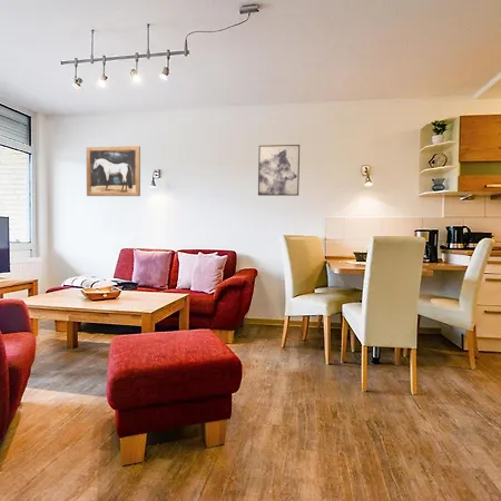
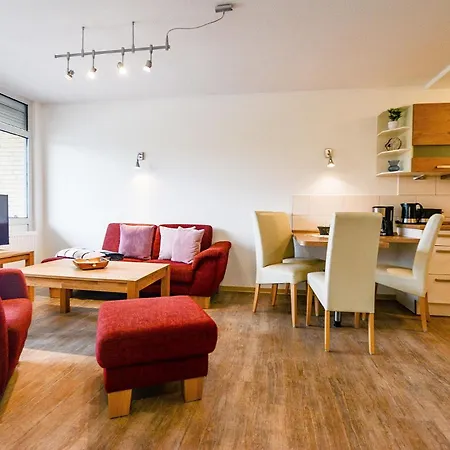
- wall art [85,145,141,197]
- wall art [257,144,301,197]
